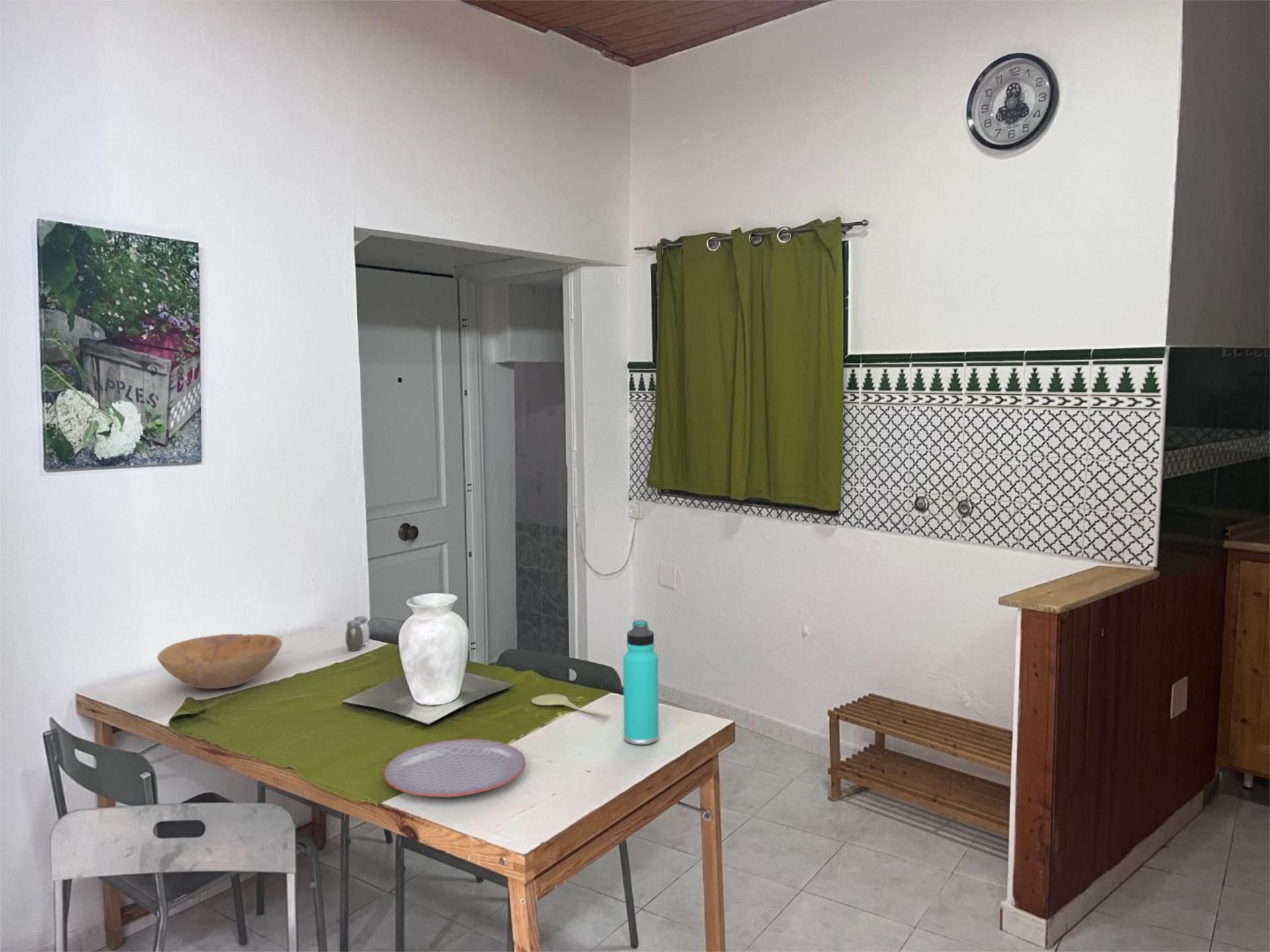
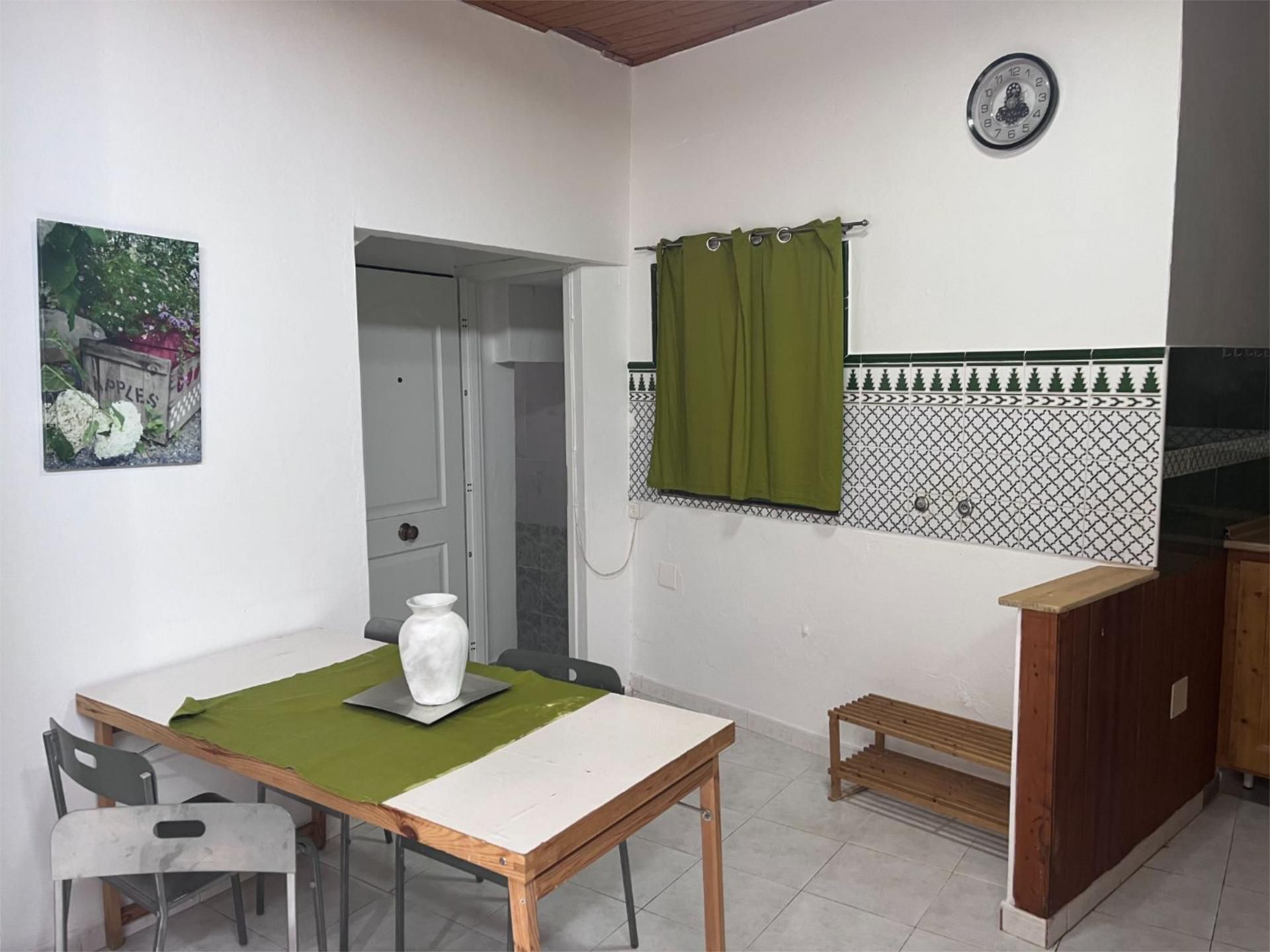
- bowl [157,633,283,690]
- thermos bottle [622,619,659,745]
- plate [383,738,527,798]
- salt and pepper shaker [345,615,370,651]
- spoon [530,694,611,717]
